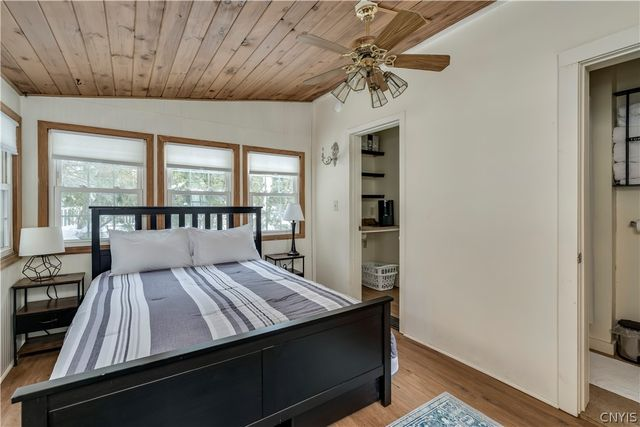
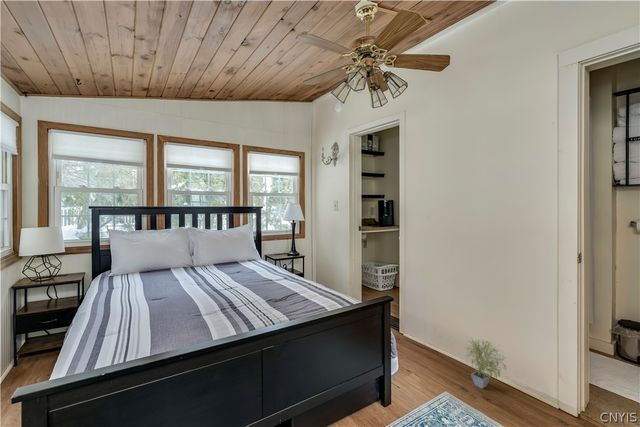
+ potted plant [463,338,507,390]
